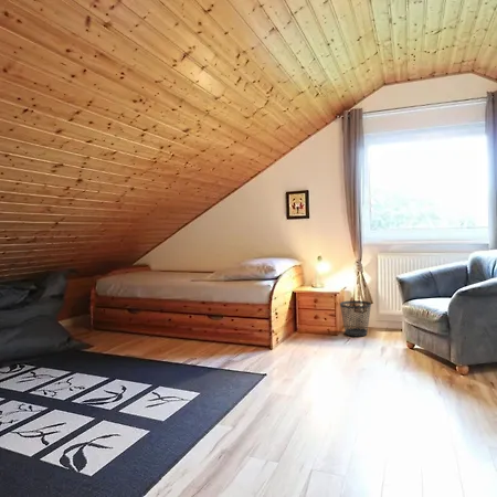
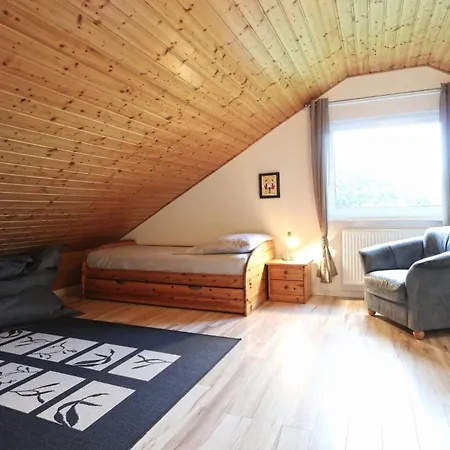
- wastebasket [339,299,372,338]
